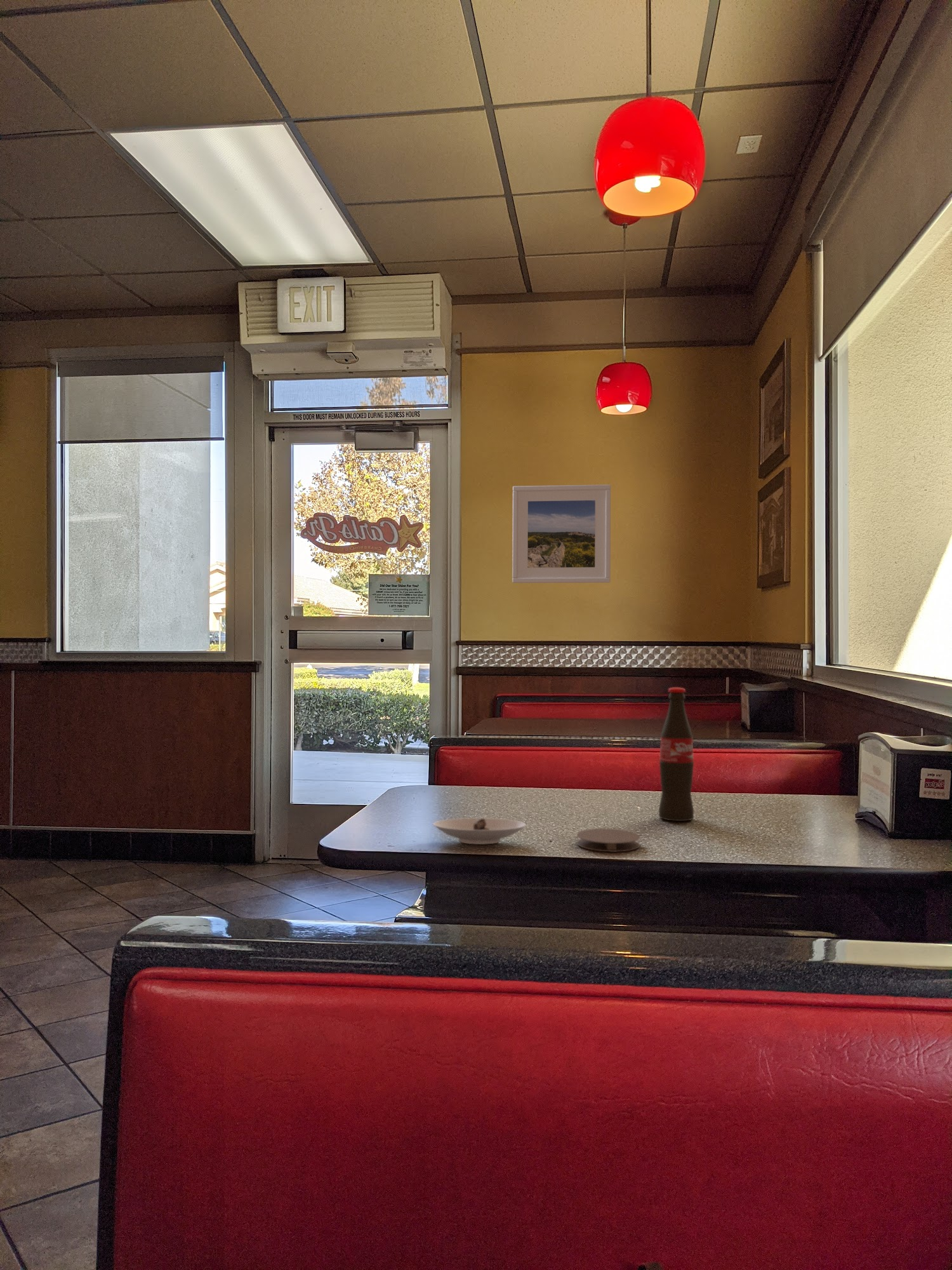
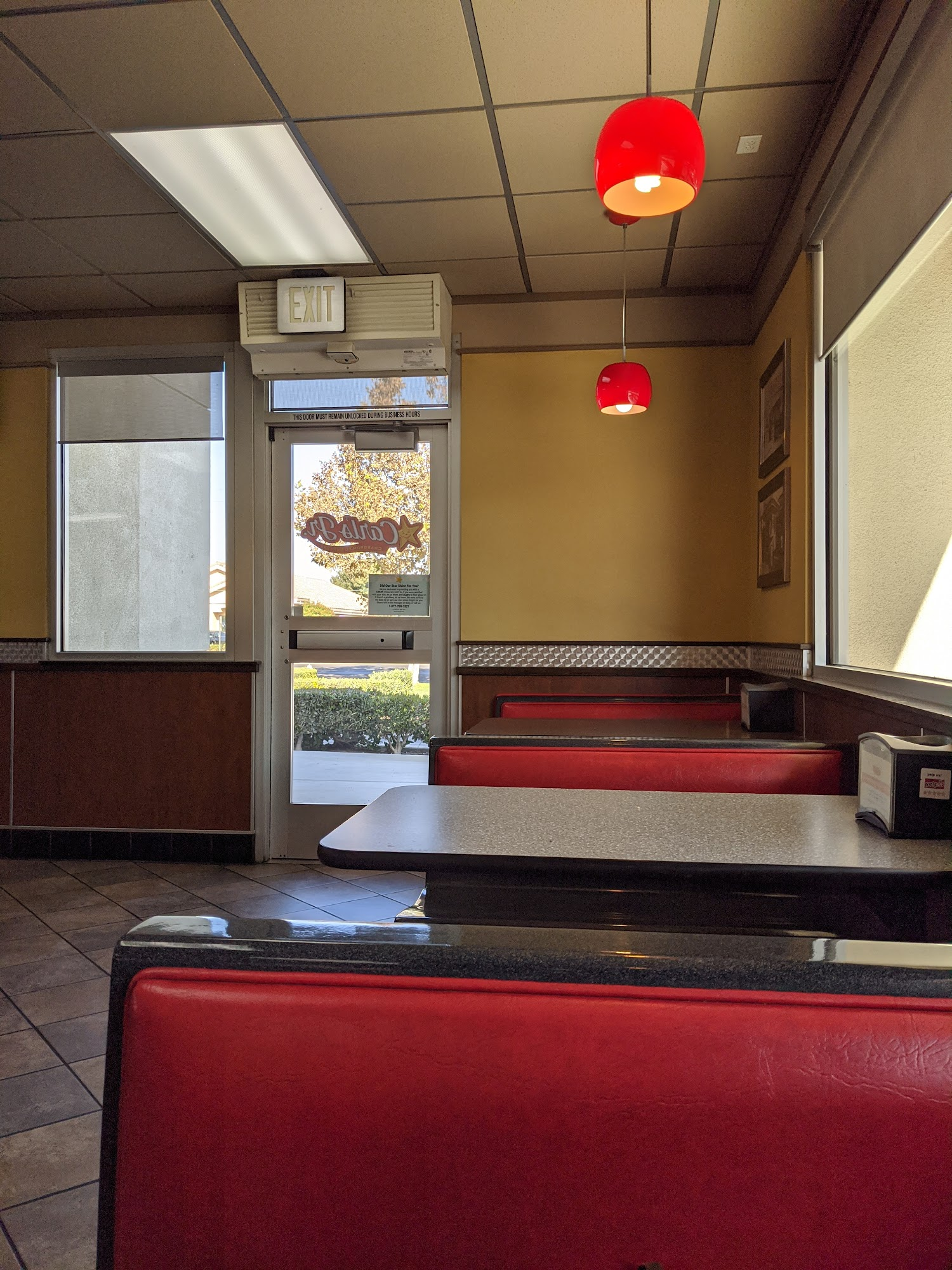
- coaster [576,828,641,853]
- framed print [512,484,611,584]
- saucer [432,817,527,845]
- pop [658,686,694,822]
